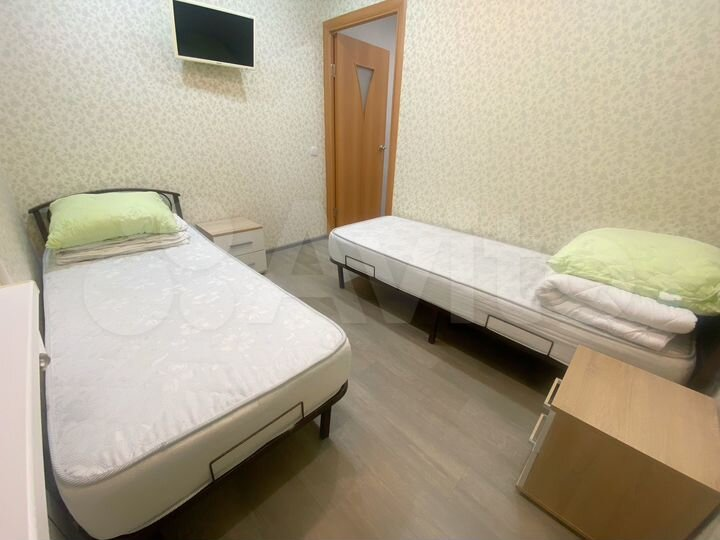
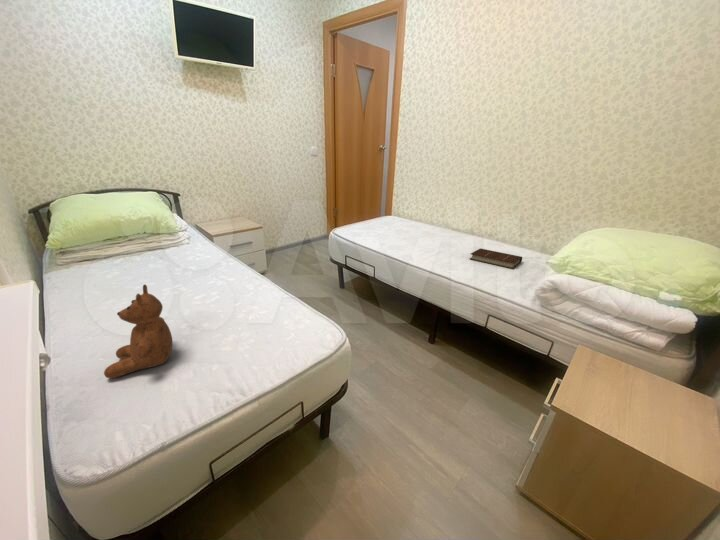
+ teddy bear [103,283,173,380]
+ book [469,248,523,270]
